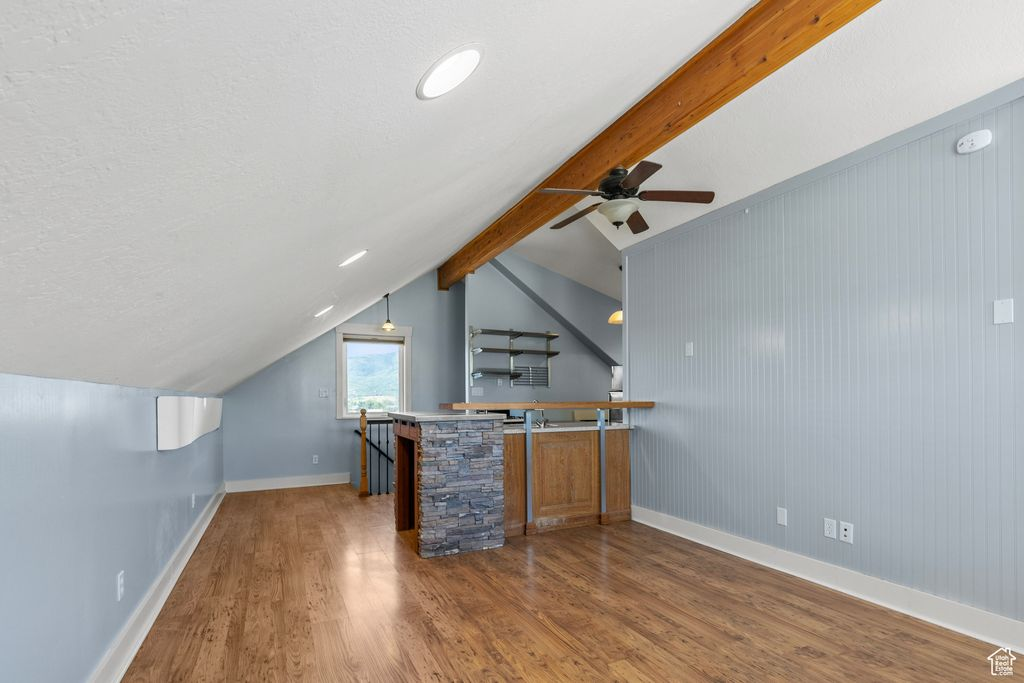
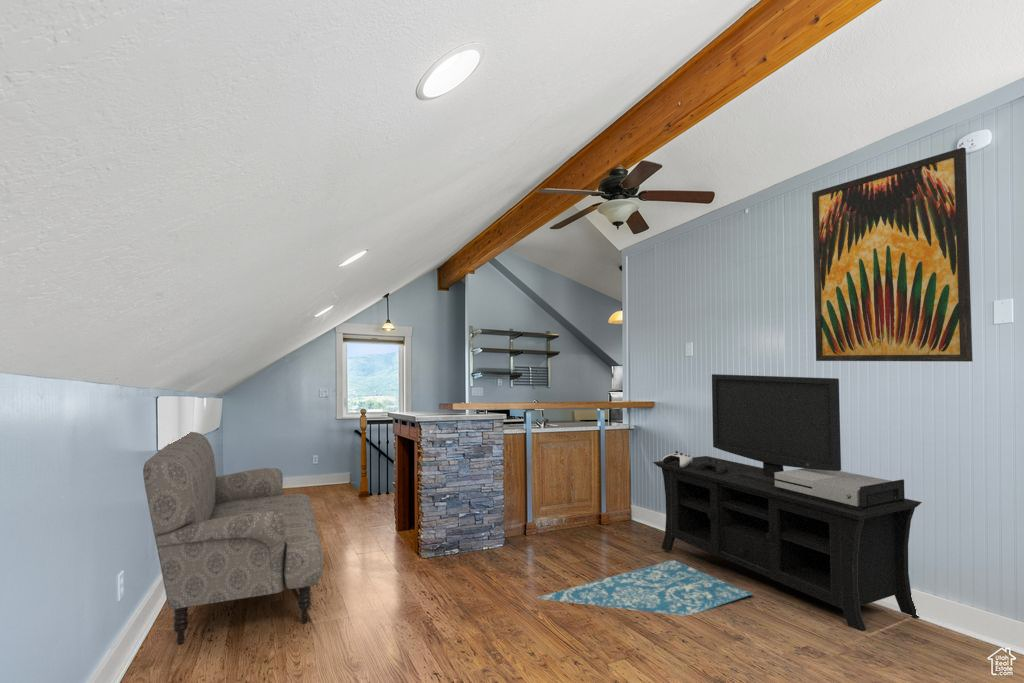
+ wall art [811,147,974,363]
+ rug [535,559,754,617]
+ media console [652,373,923,632]
+ sofa [142,431,324,646]
